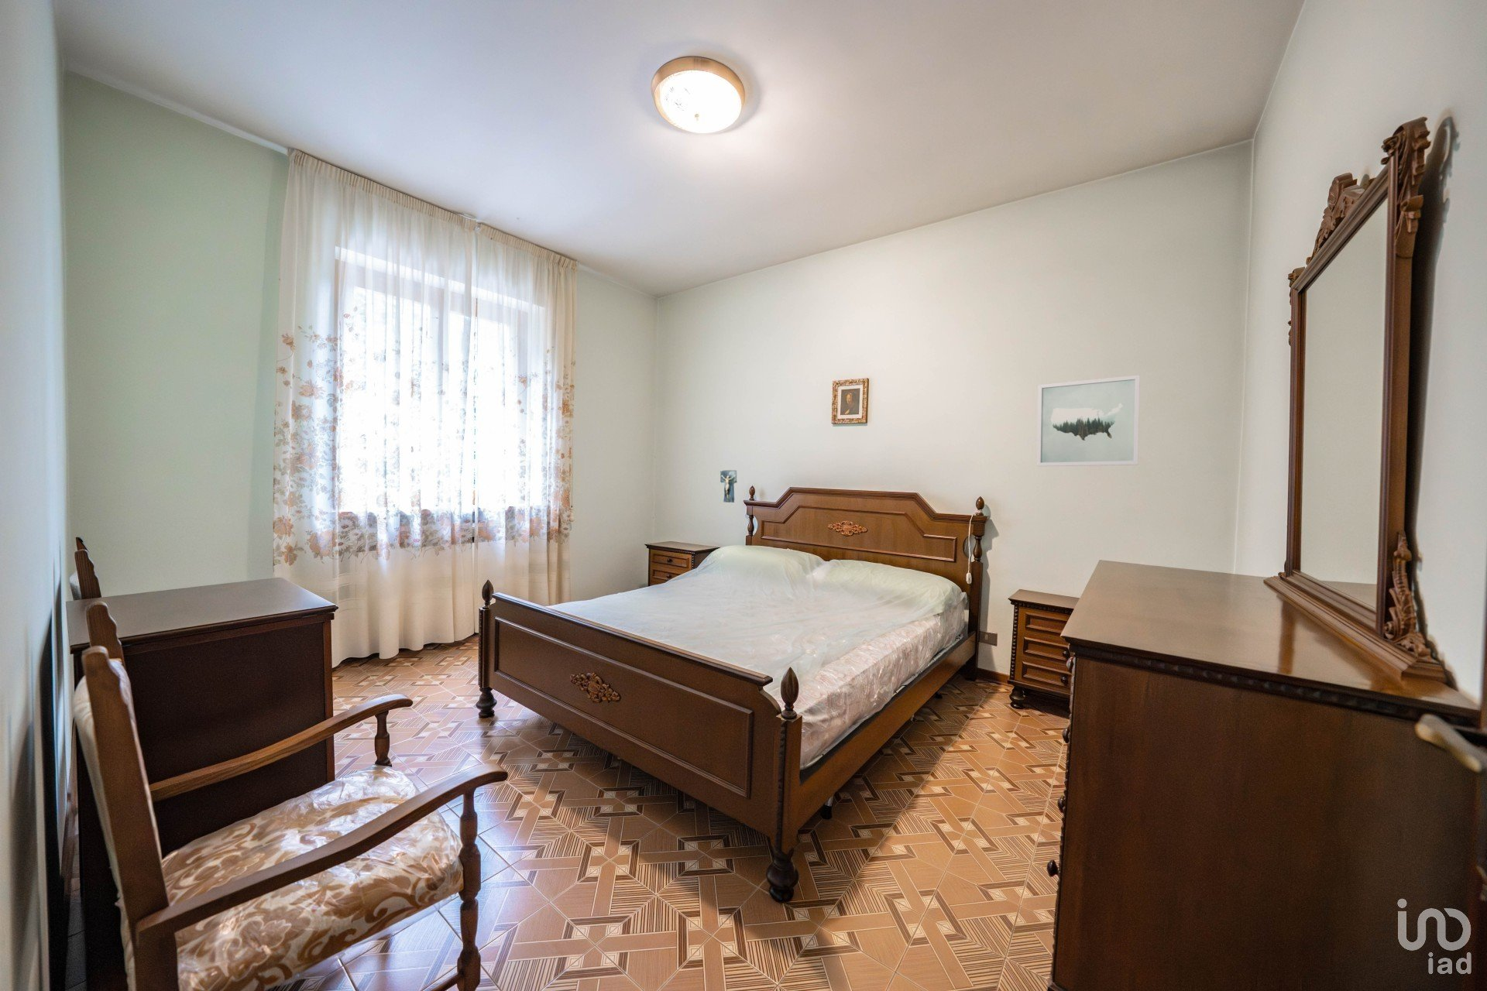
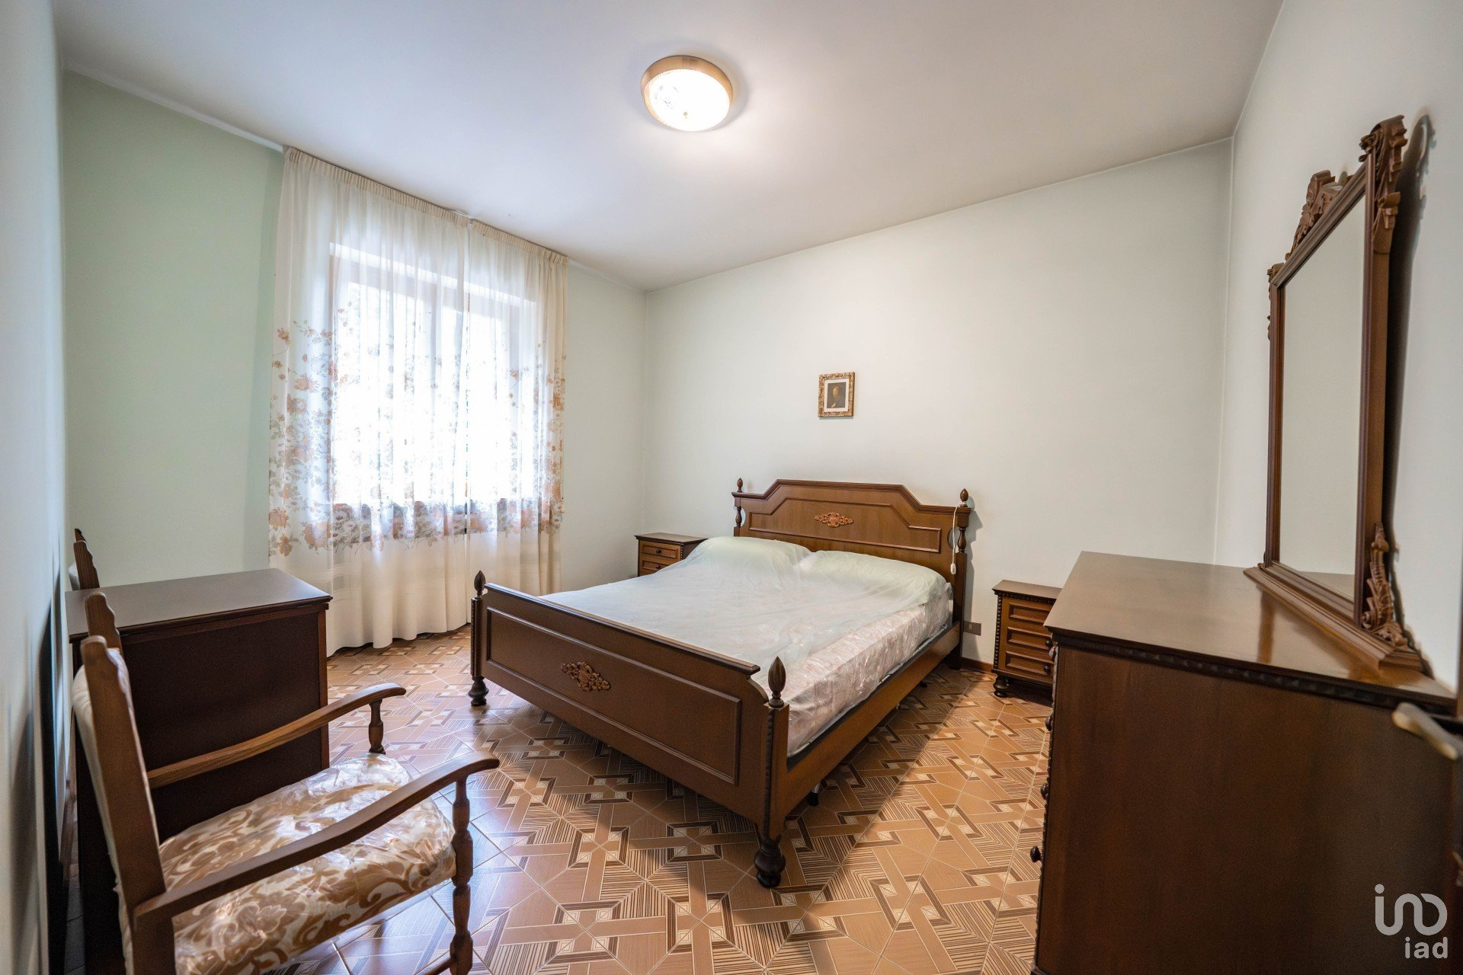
- crucifix [719,469,738,503]
- wall art [1037,375,1141,467]
